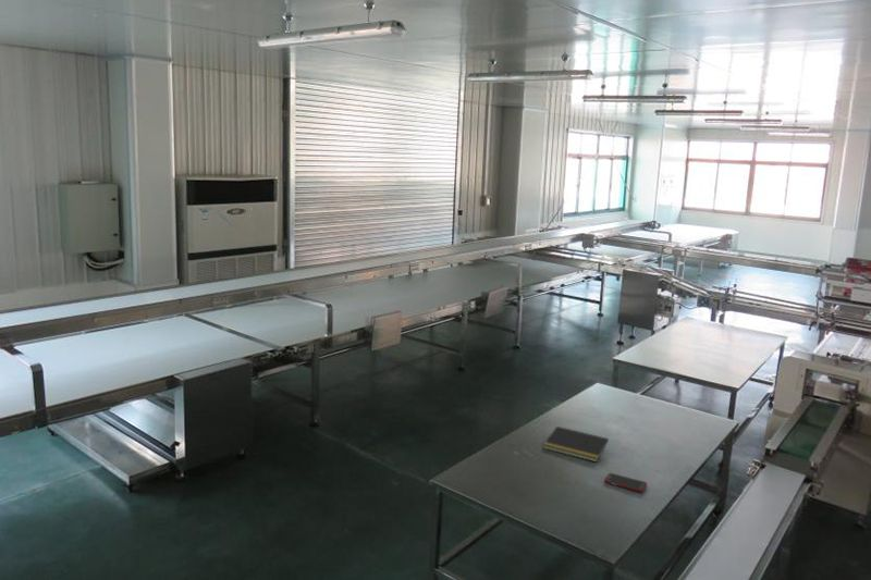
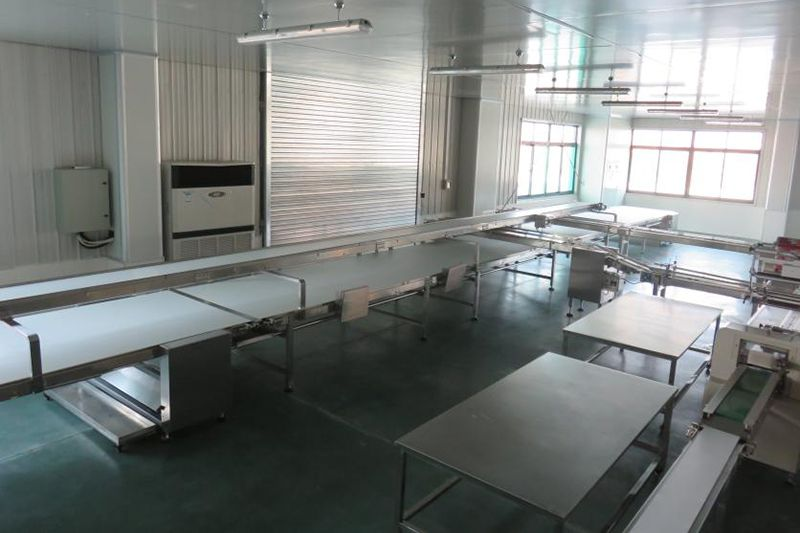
- cell phone [603,472,648,493]
- notepad [542,425,610,464]
